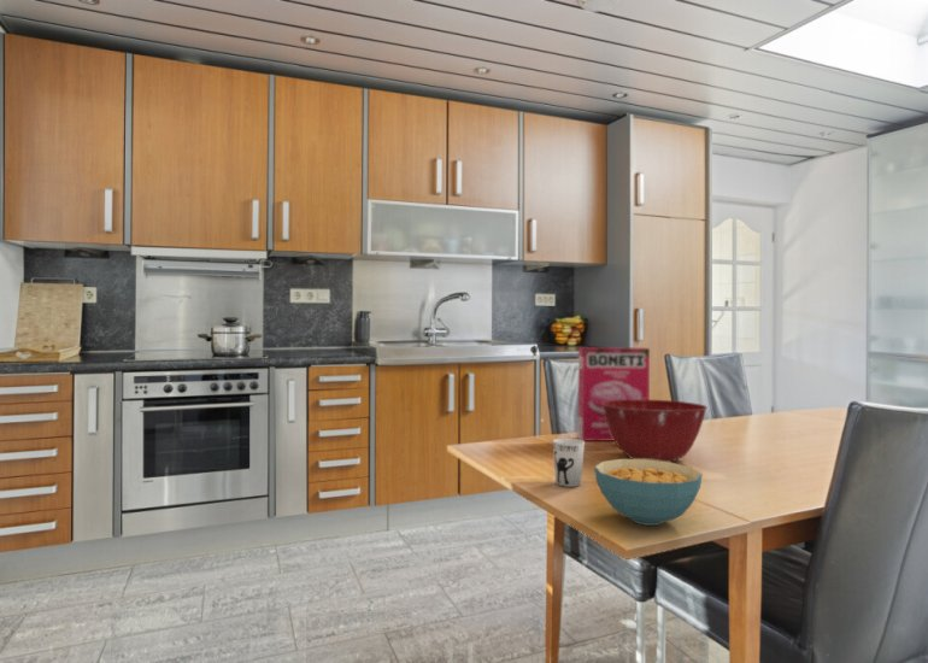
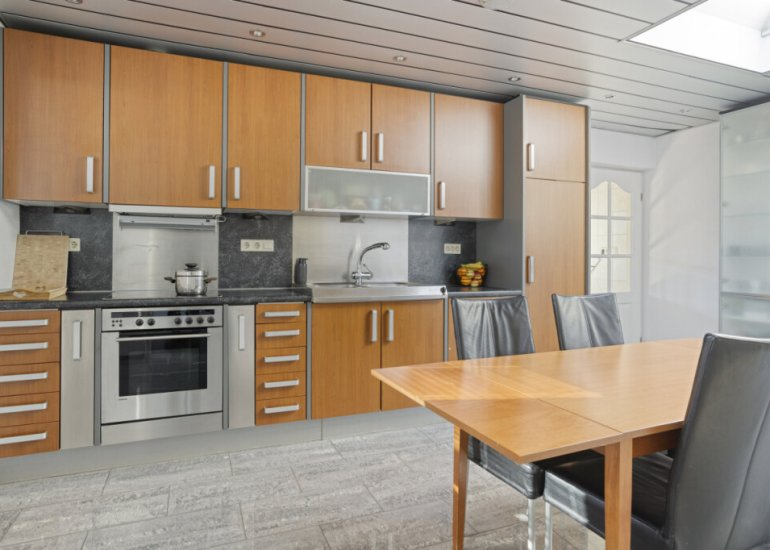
- cup [552,438,586,488]
- cereal box [576,346,651,442]
- mixing bowl [601,399,709,463]
- cereal bowl [593,458,704,527]
